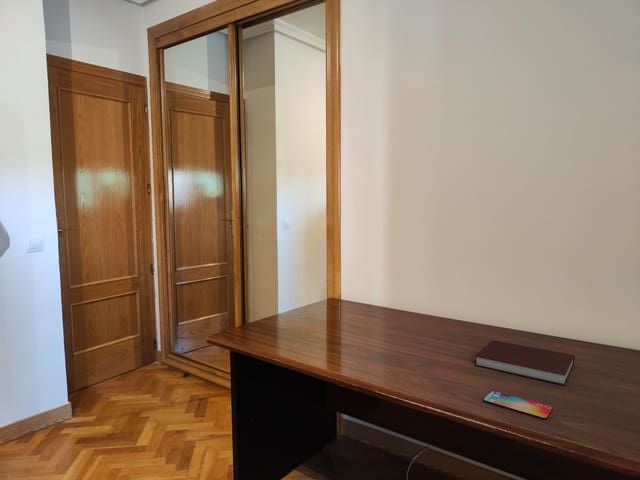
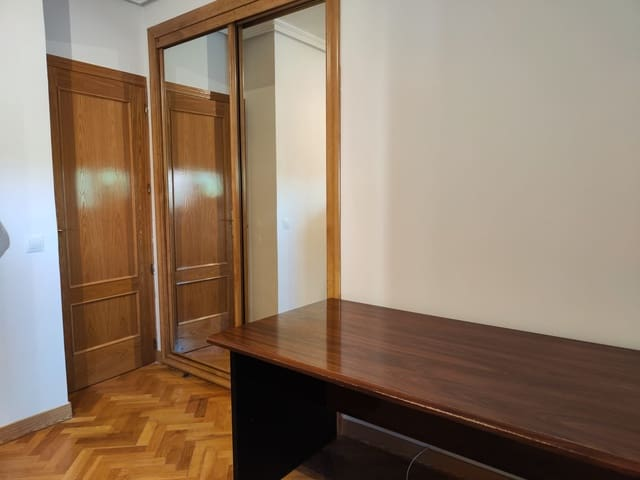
- notebook [474,339,576,386]
- smartphone [483,390,554,420]
